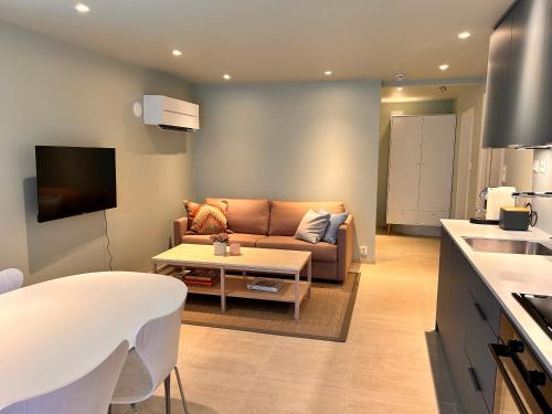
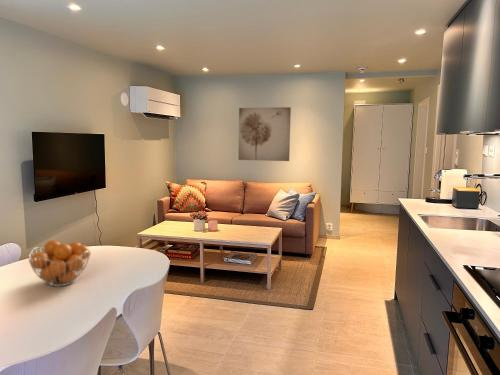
+ wall art [237,106,292,162]
+ fruit basket [27,239,92,287]
